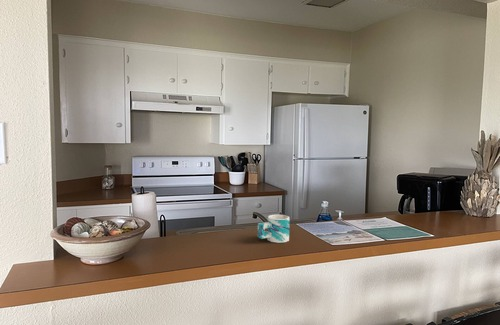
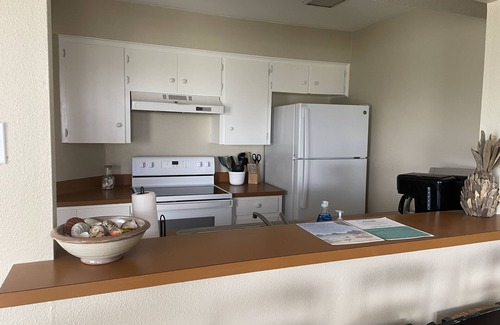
- mug [257,214,290,244]
